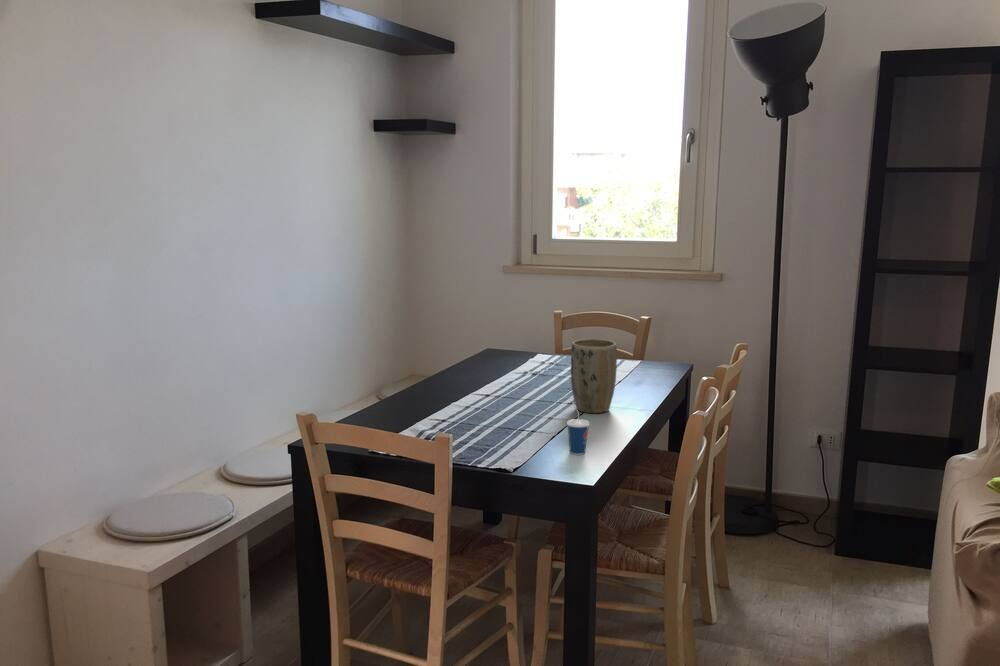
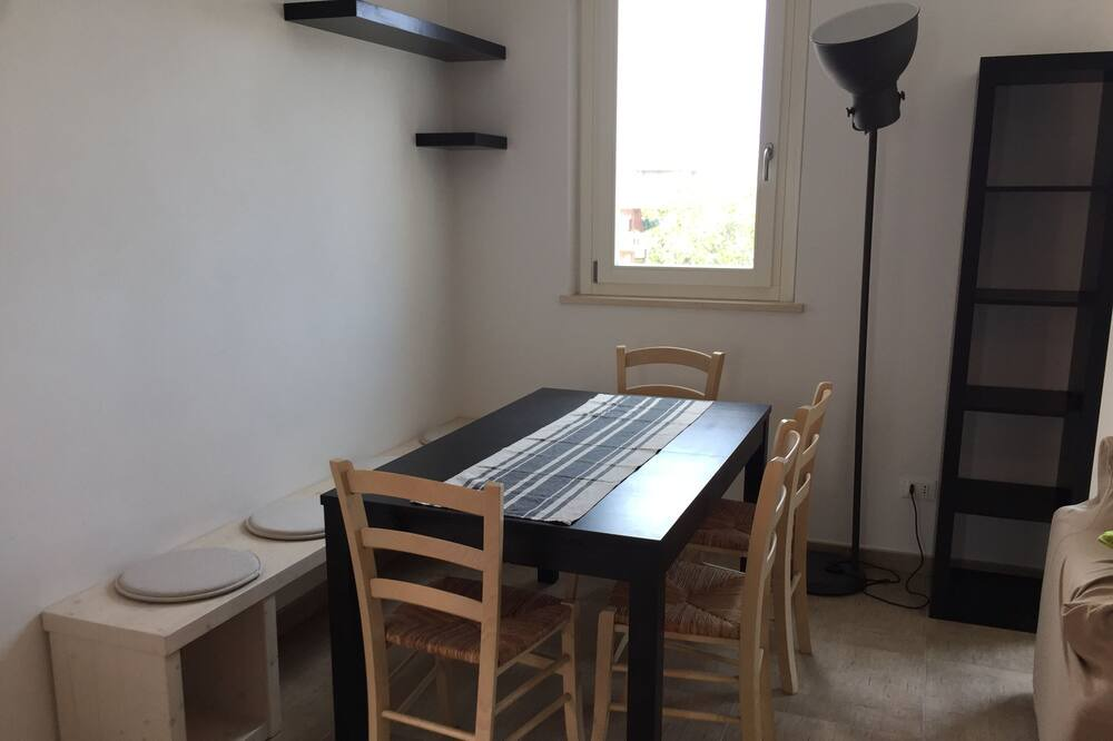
- cup [566,406,591,456]
- plant pot [570,338,618,414]
